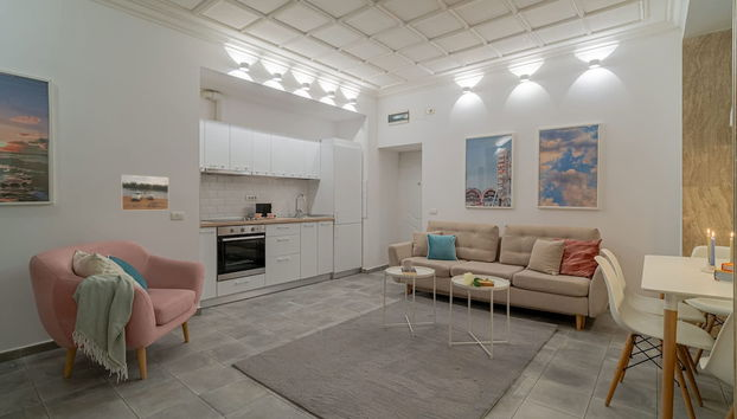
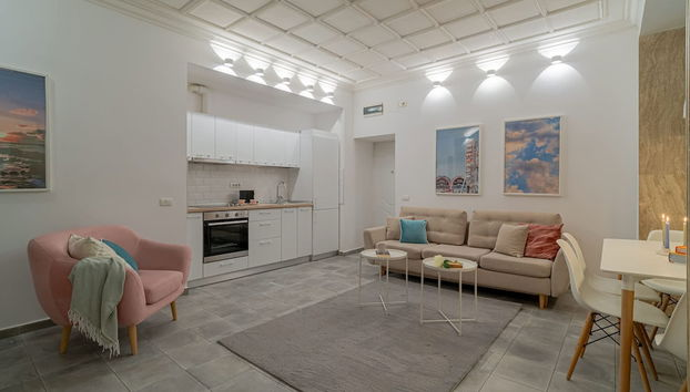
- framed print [120,174,169,212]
